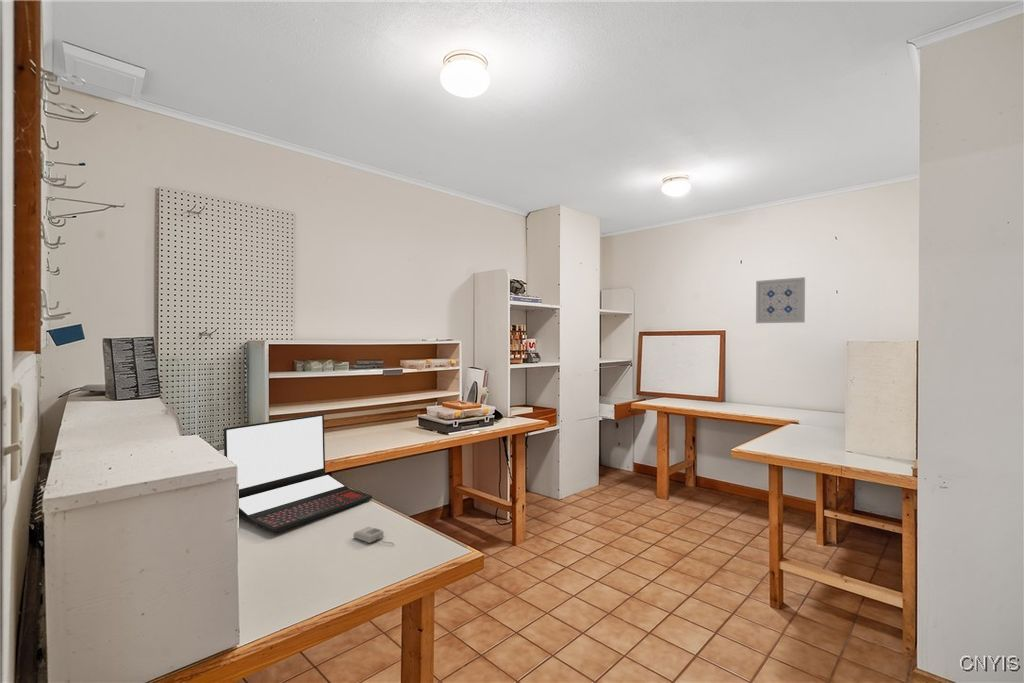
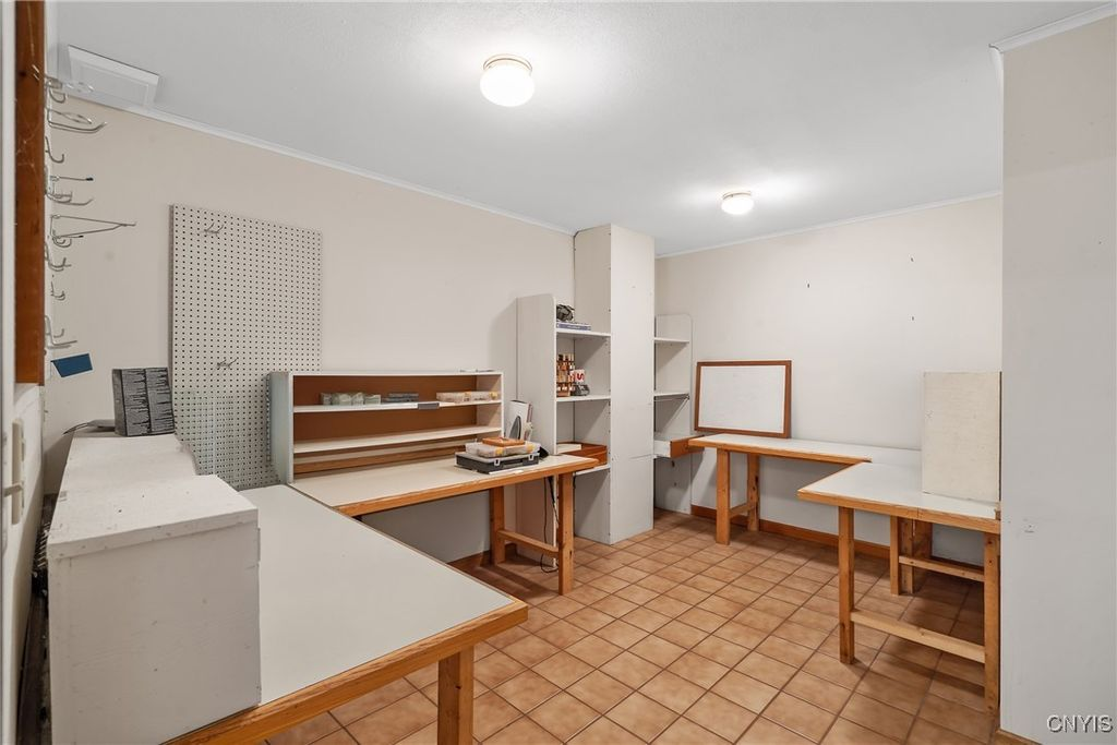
- wall art [755,276,806,324]
- computer mouse [352,526,395,546]
- laptop [223,413,373,534]
